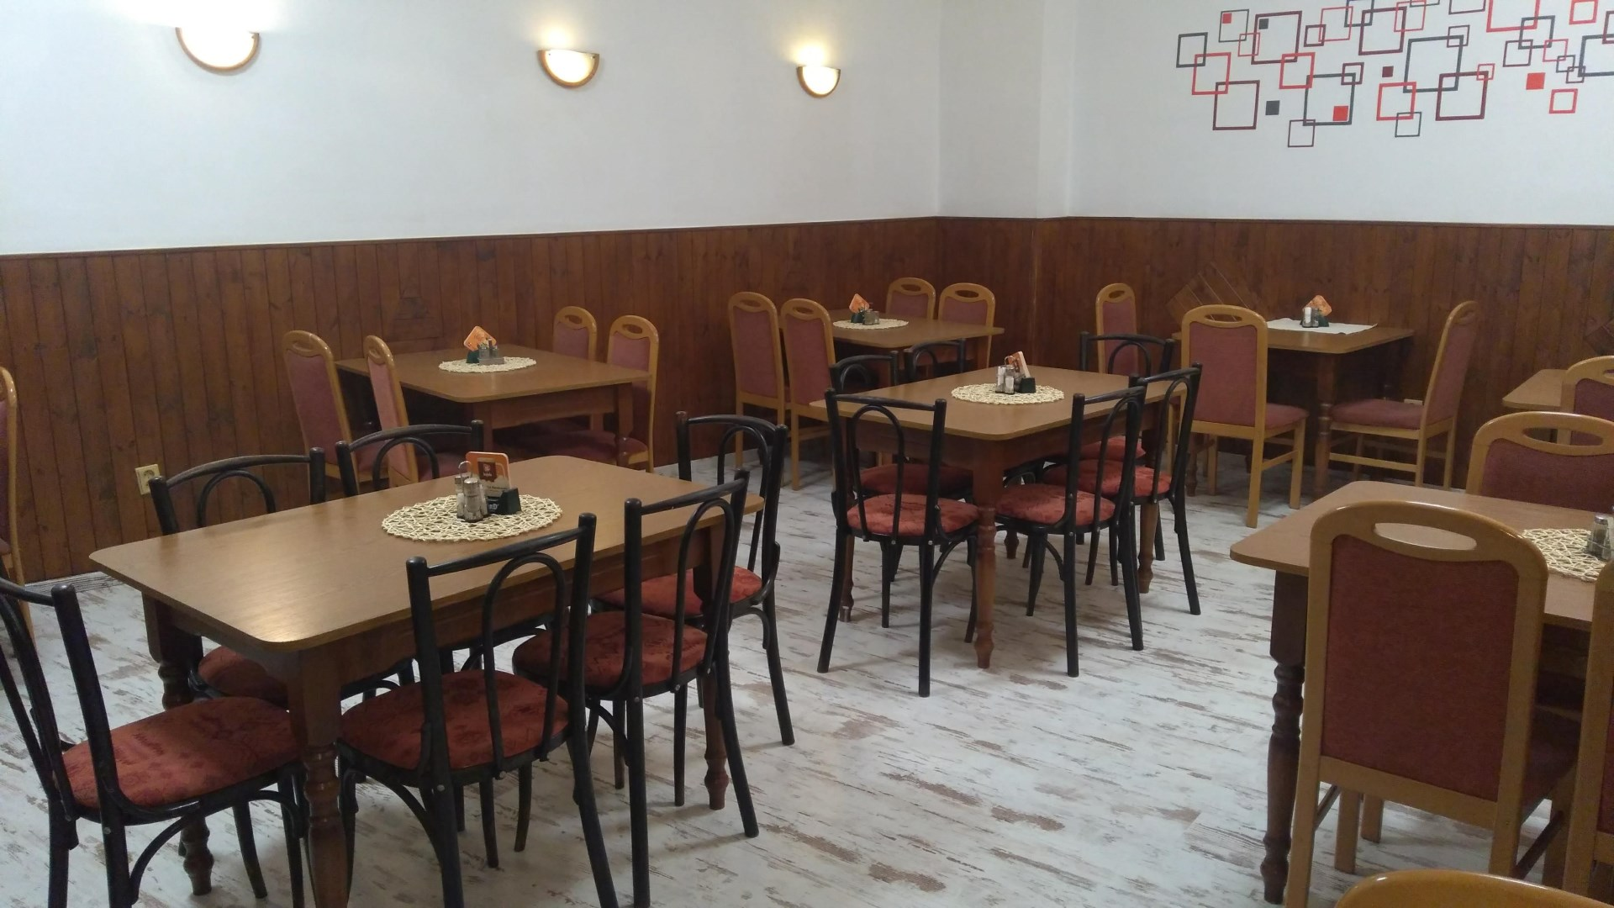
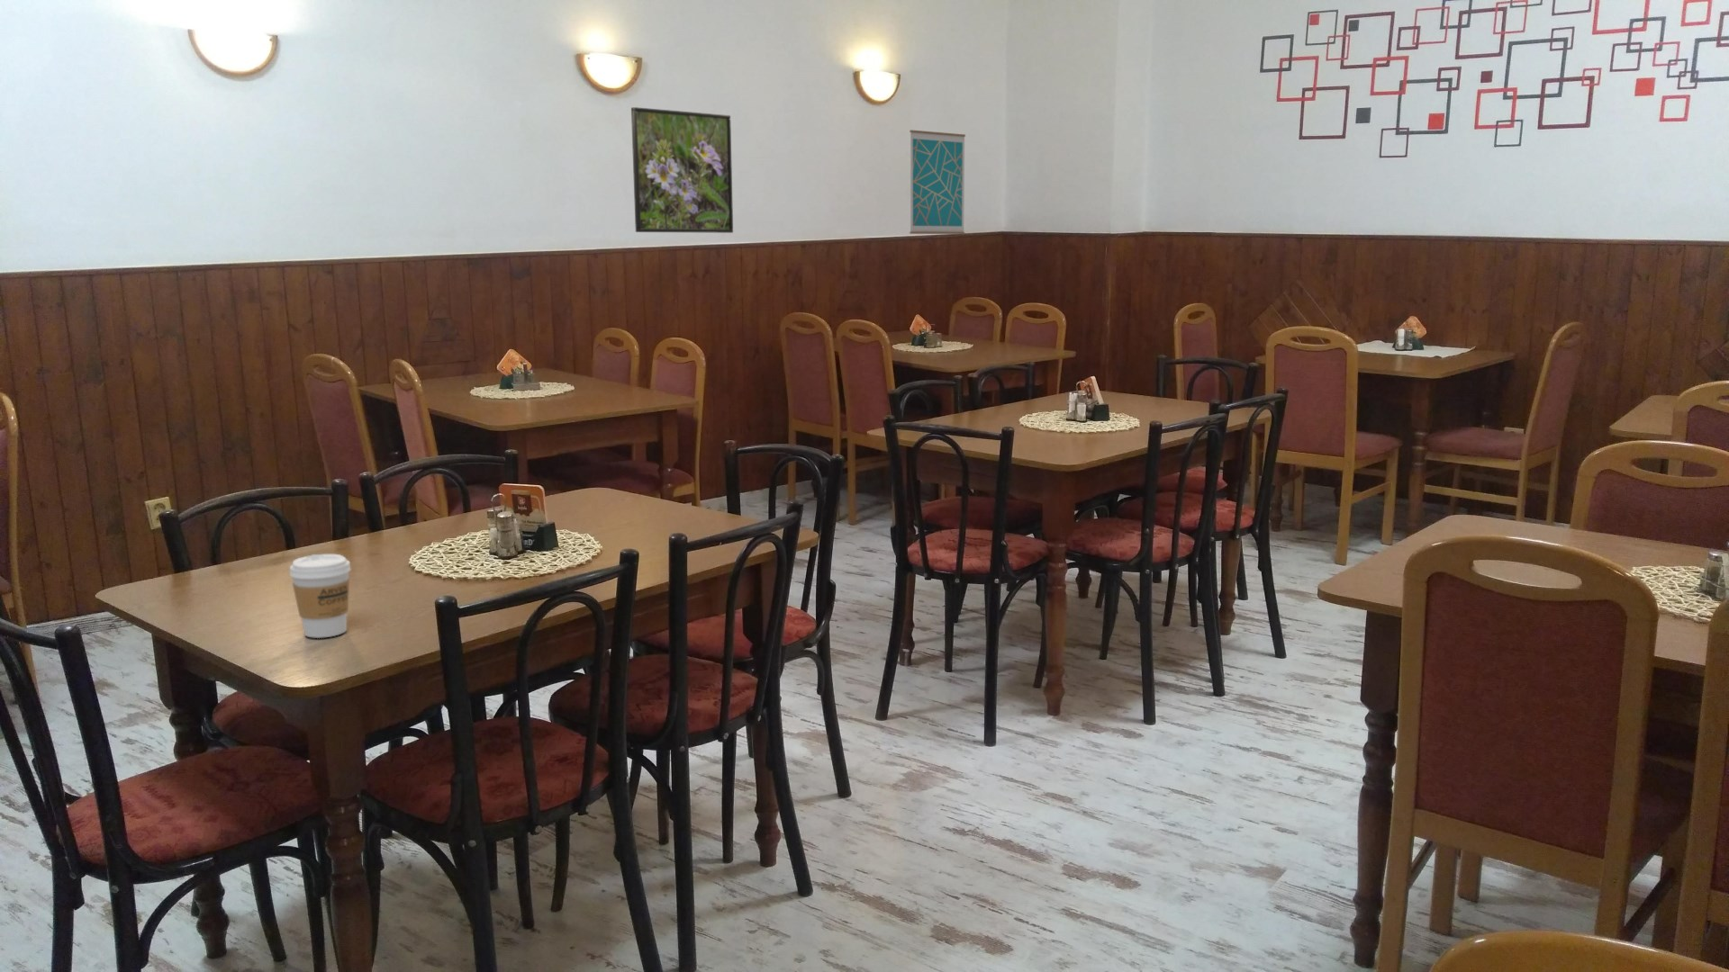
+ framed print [631,106,734,234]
+ wall art [908,129,967,235]
+ coffee cup [289,553,353,639]
